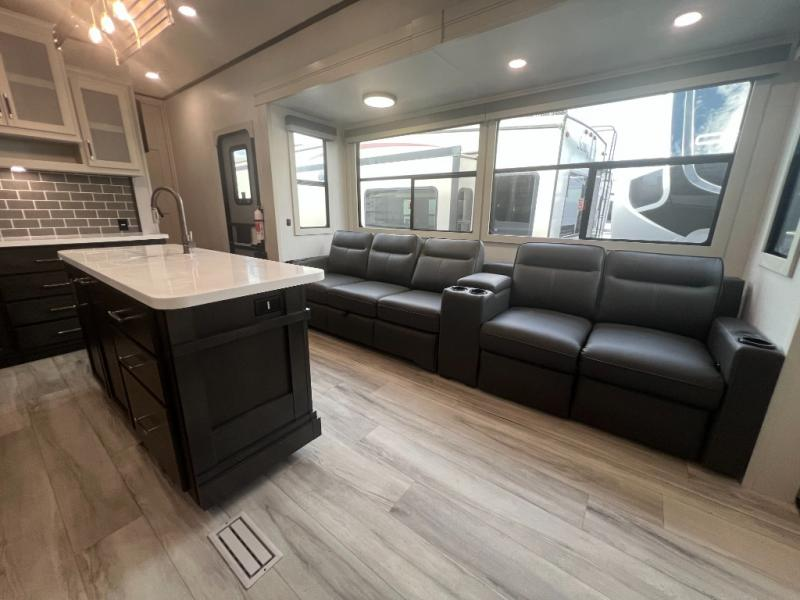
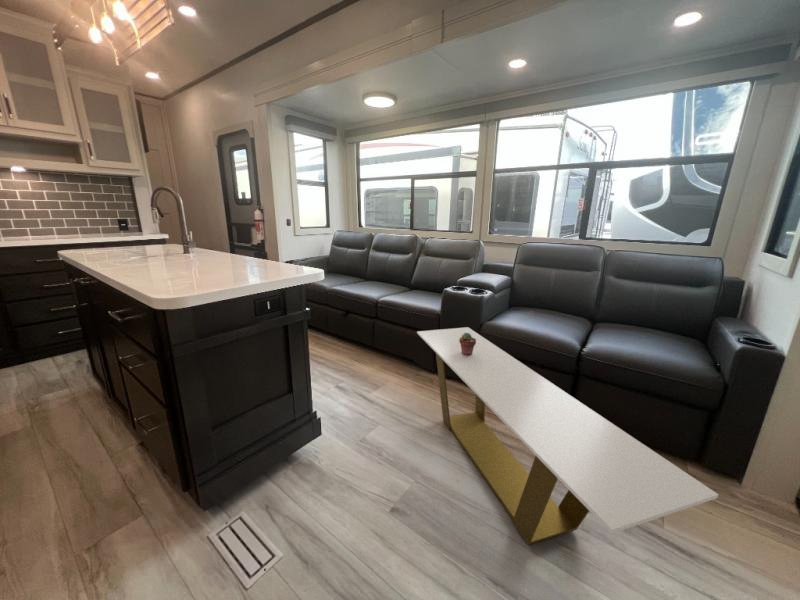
+ coffee table [416,326,720,546]
+ potted succulent [459,333,476,356]
